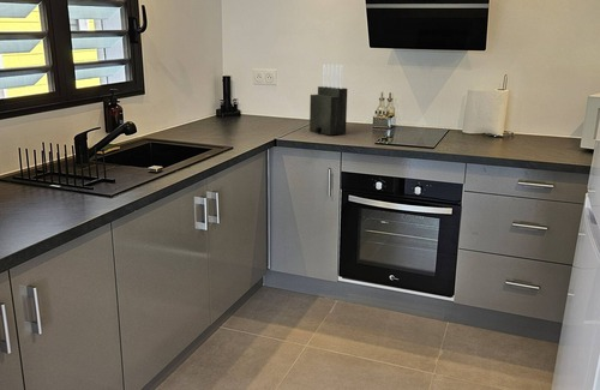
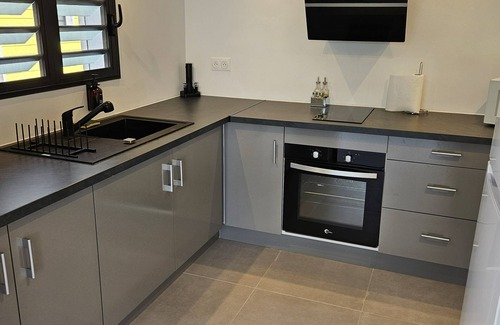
- knife block [308,64,348,137]
